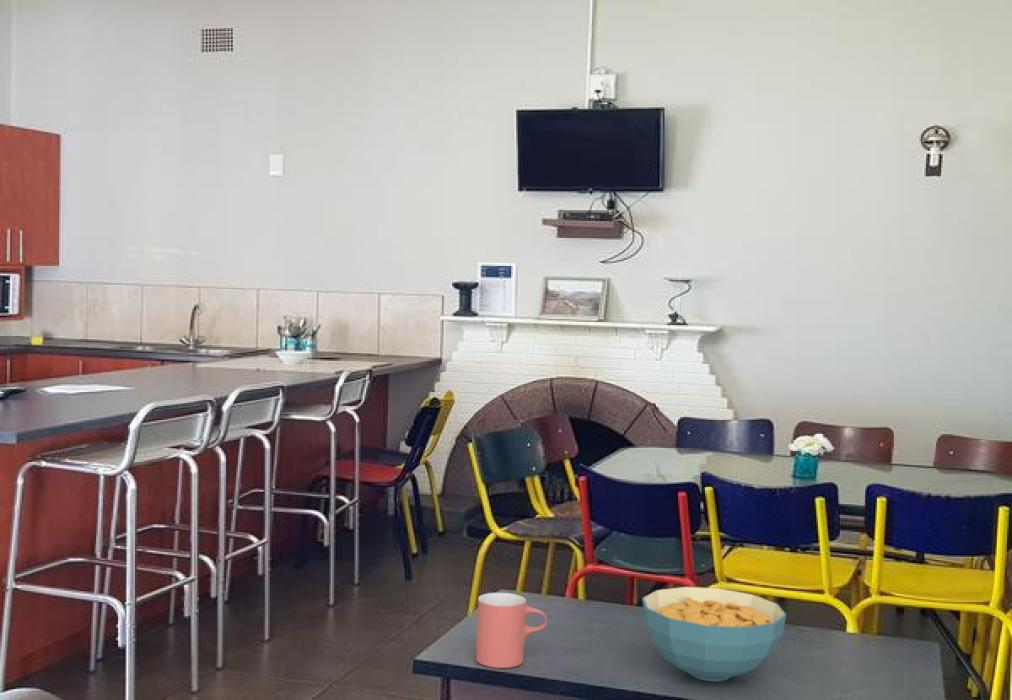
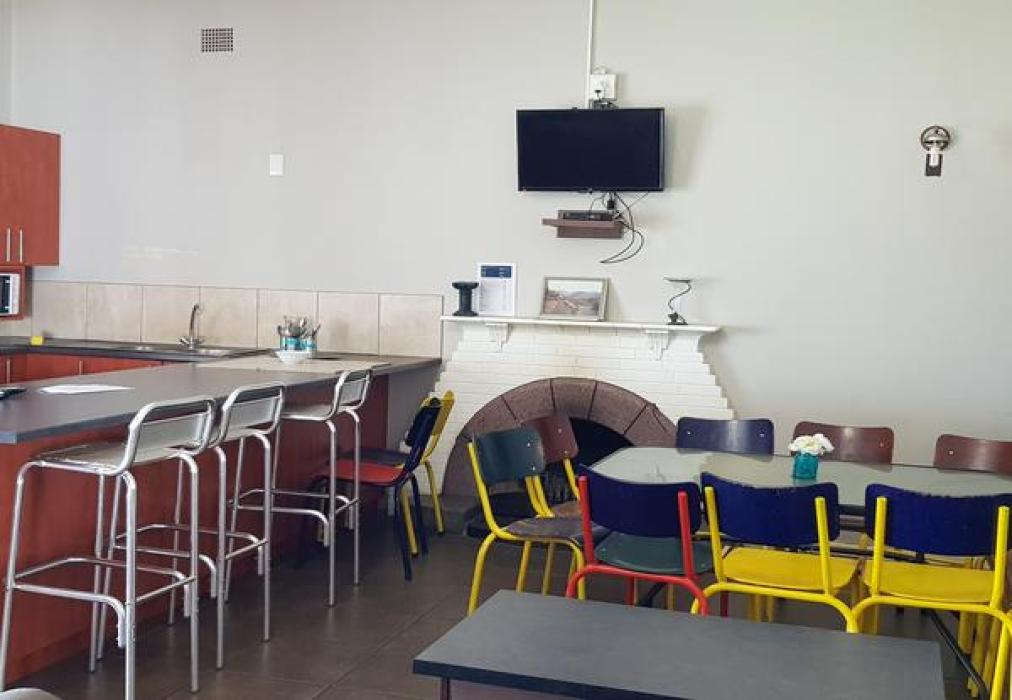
- cereal bowl [641,586,787,682]
- cup [475,592,548,669]
